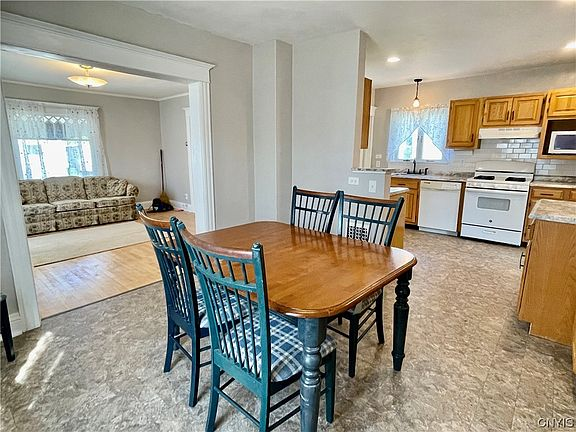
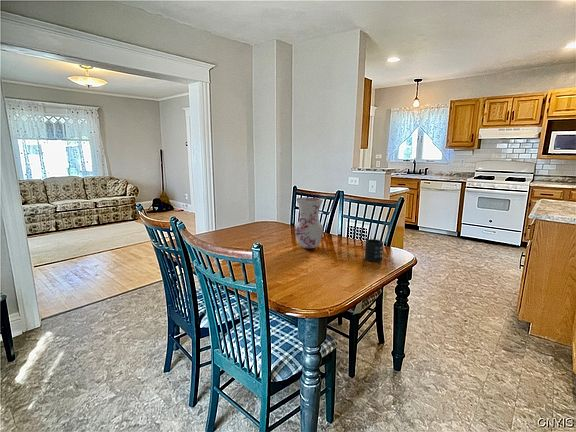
+ mug [364,238,384,263]
+ vase [294,196,324,250]
